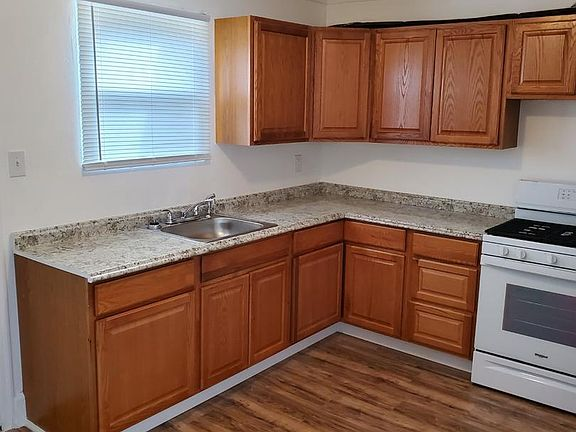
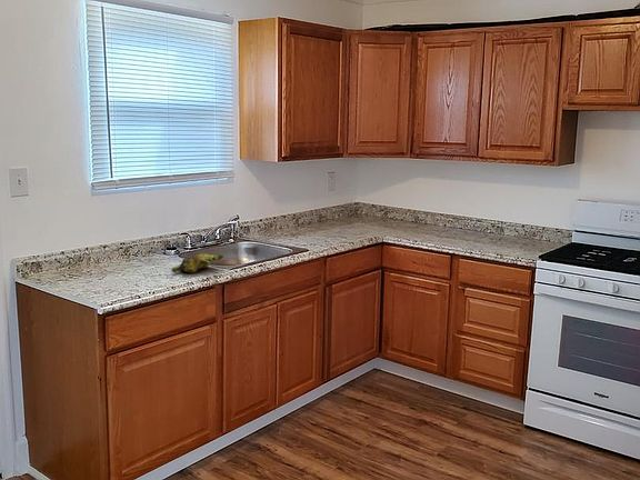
+ banana bunch [171,252,224,273]
